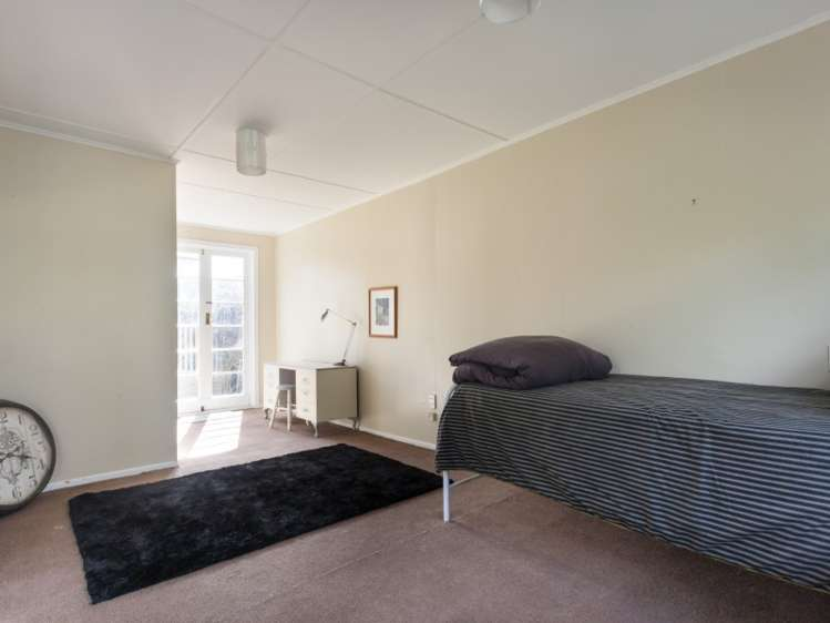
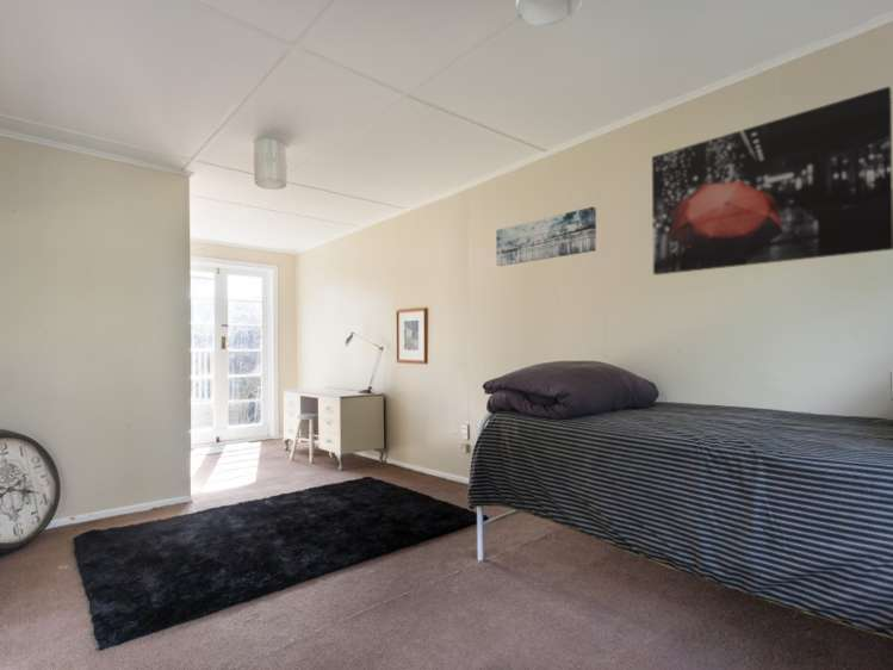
+ wall art [495,206,597,267]
+ wall art [651,85,893,275]
